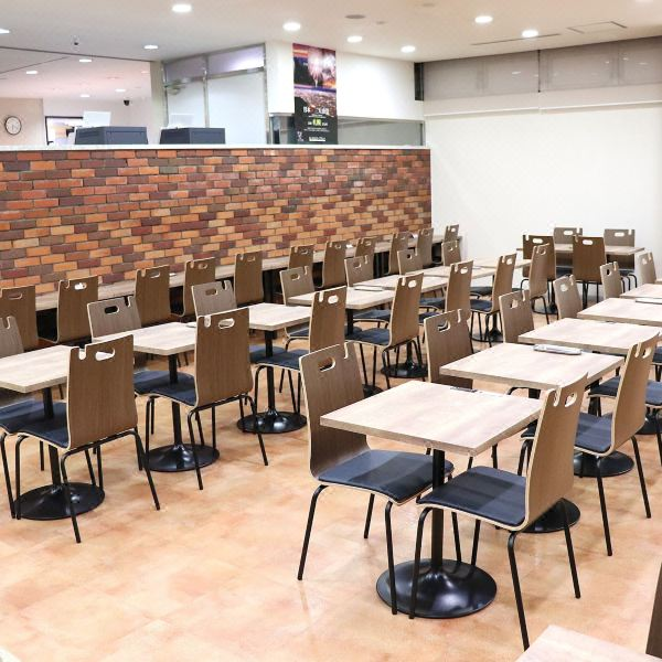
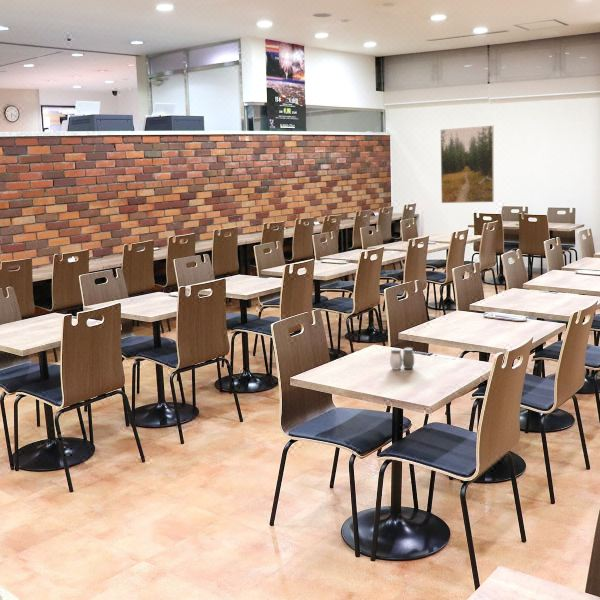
+ salt and pepper shaker [389,347,415,371]
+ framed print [440,125,495,204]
